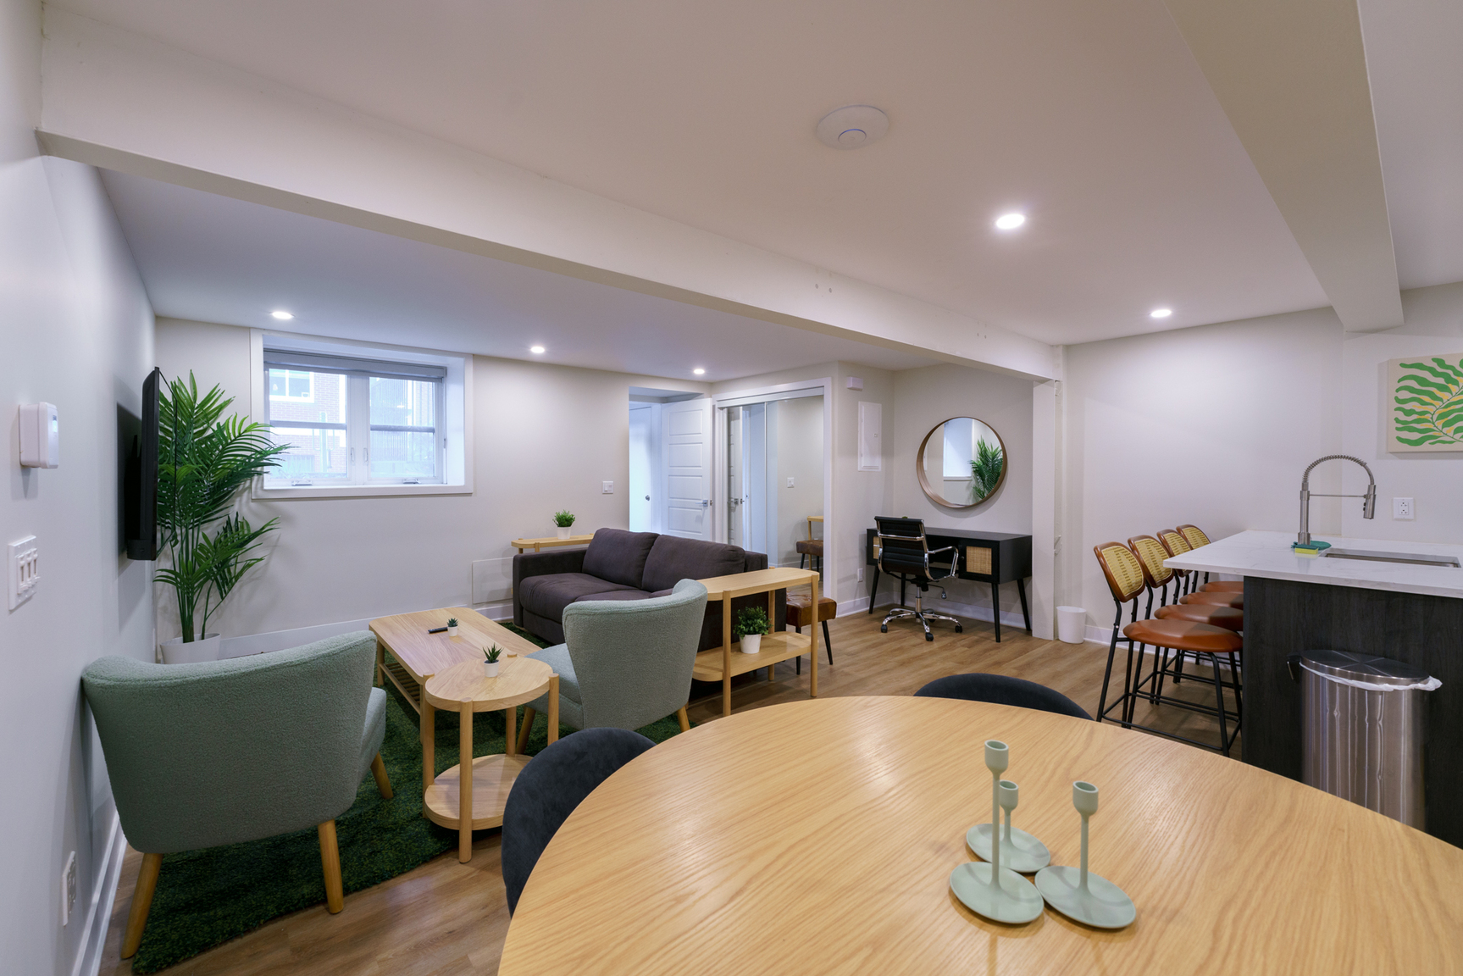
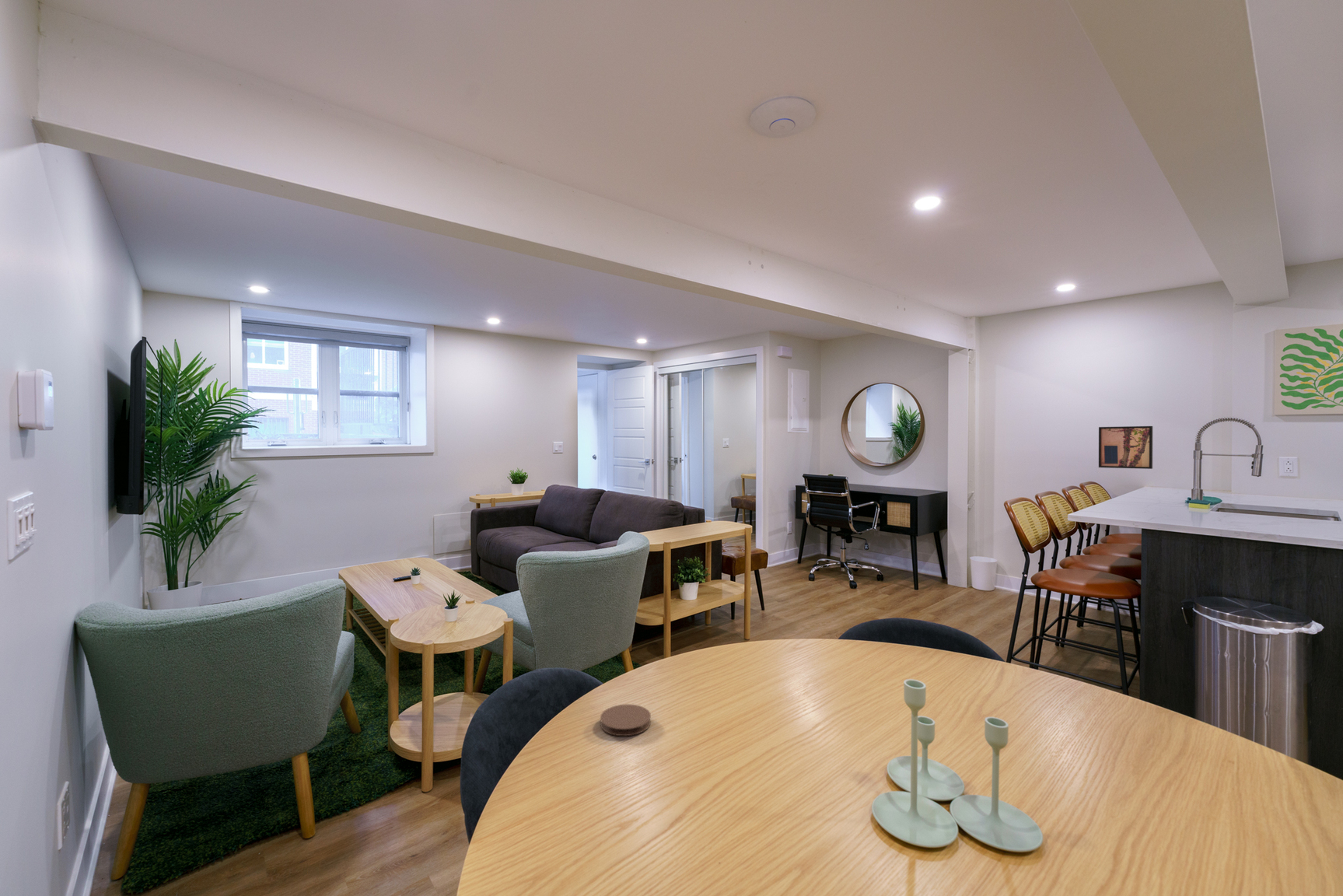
+ coaster [600,703,652,737]
+ wall art [1098,425,1153,470]
